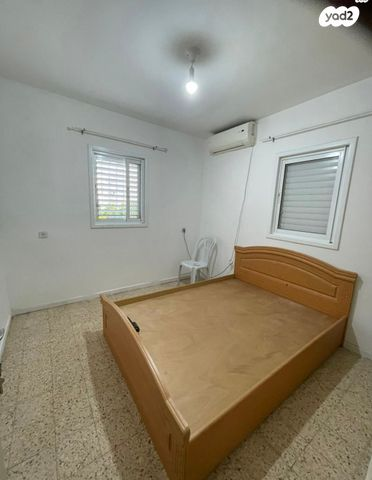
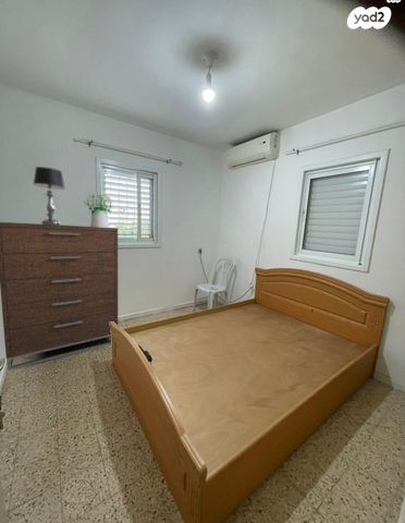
+ dresser [0,221,119,372]
+ table lamp [33,166,66,226]
+ potted plant [84,193,115,228]
